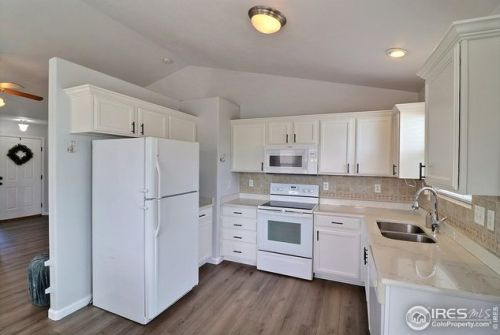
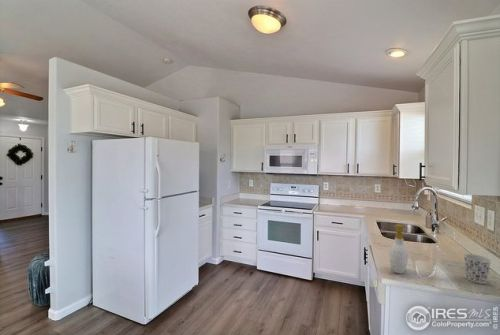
+ cup [462,253,492,285]
+ soap bottle [389,224,411,274]
